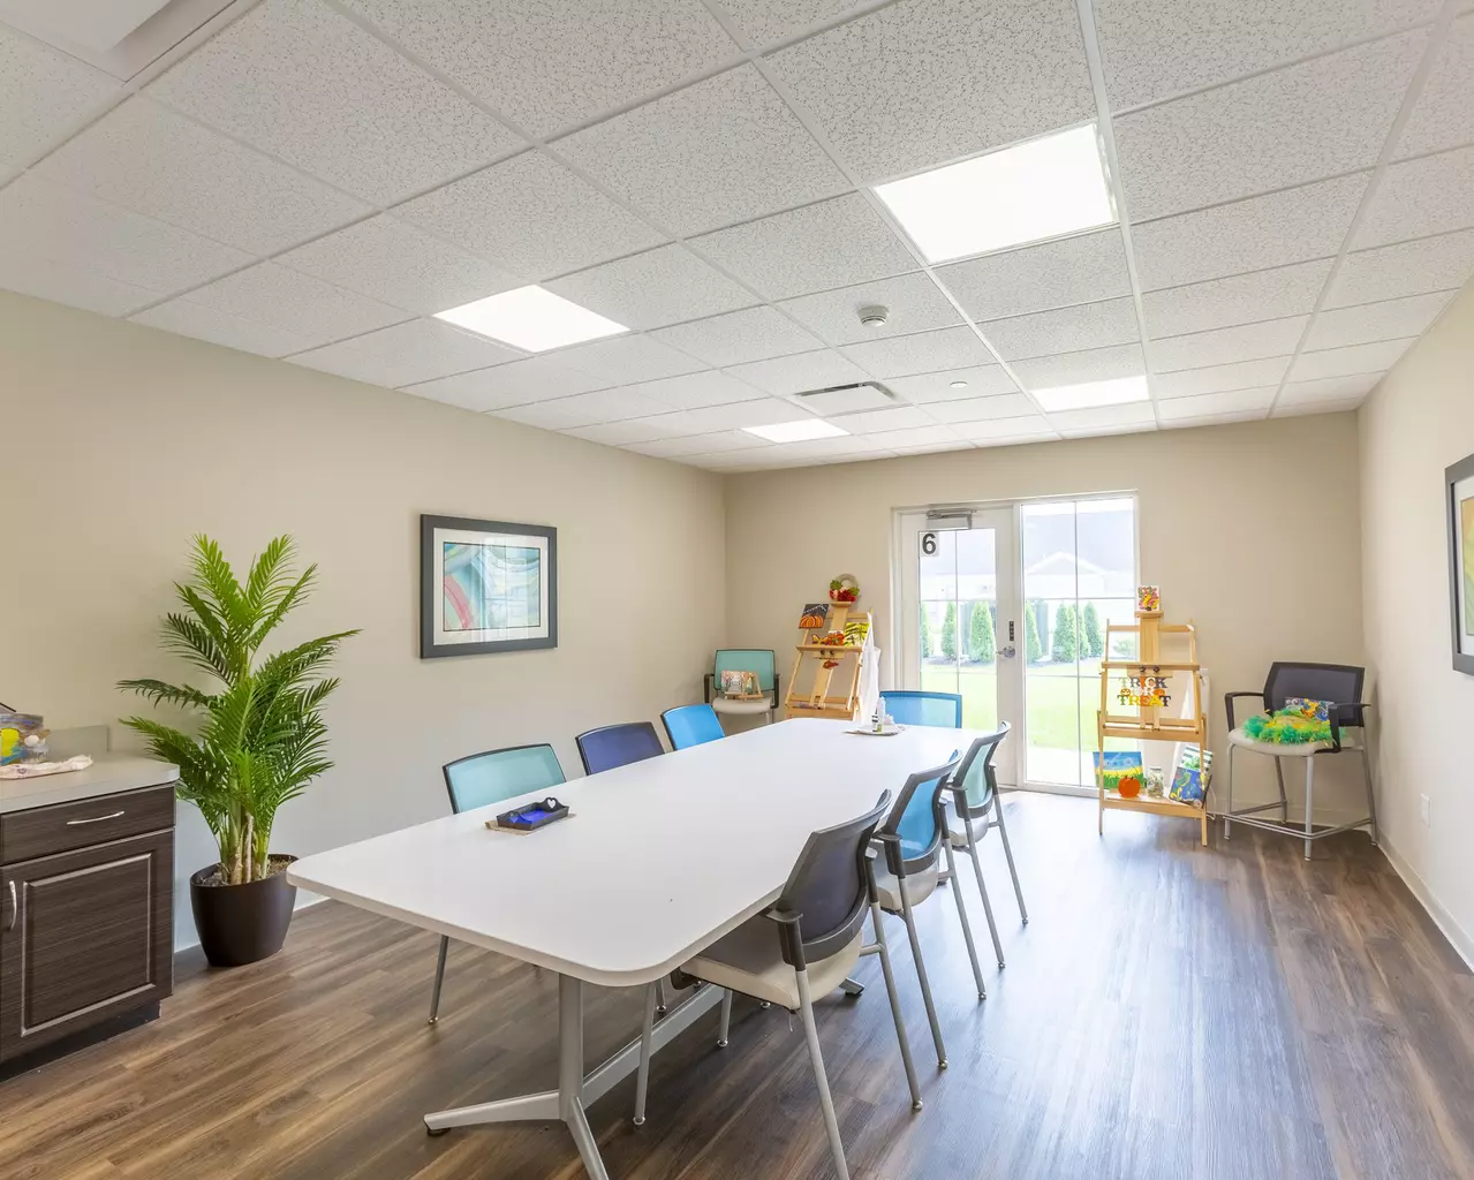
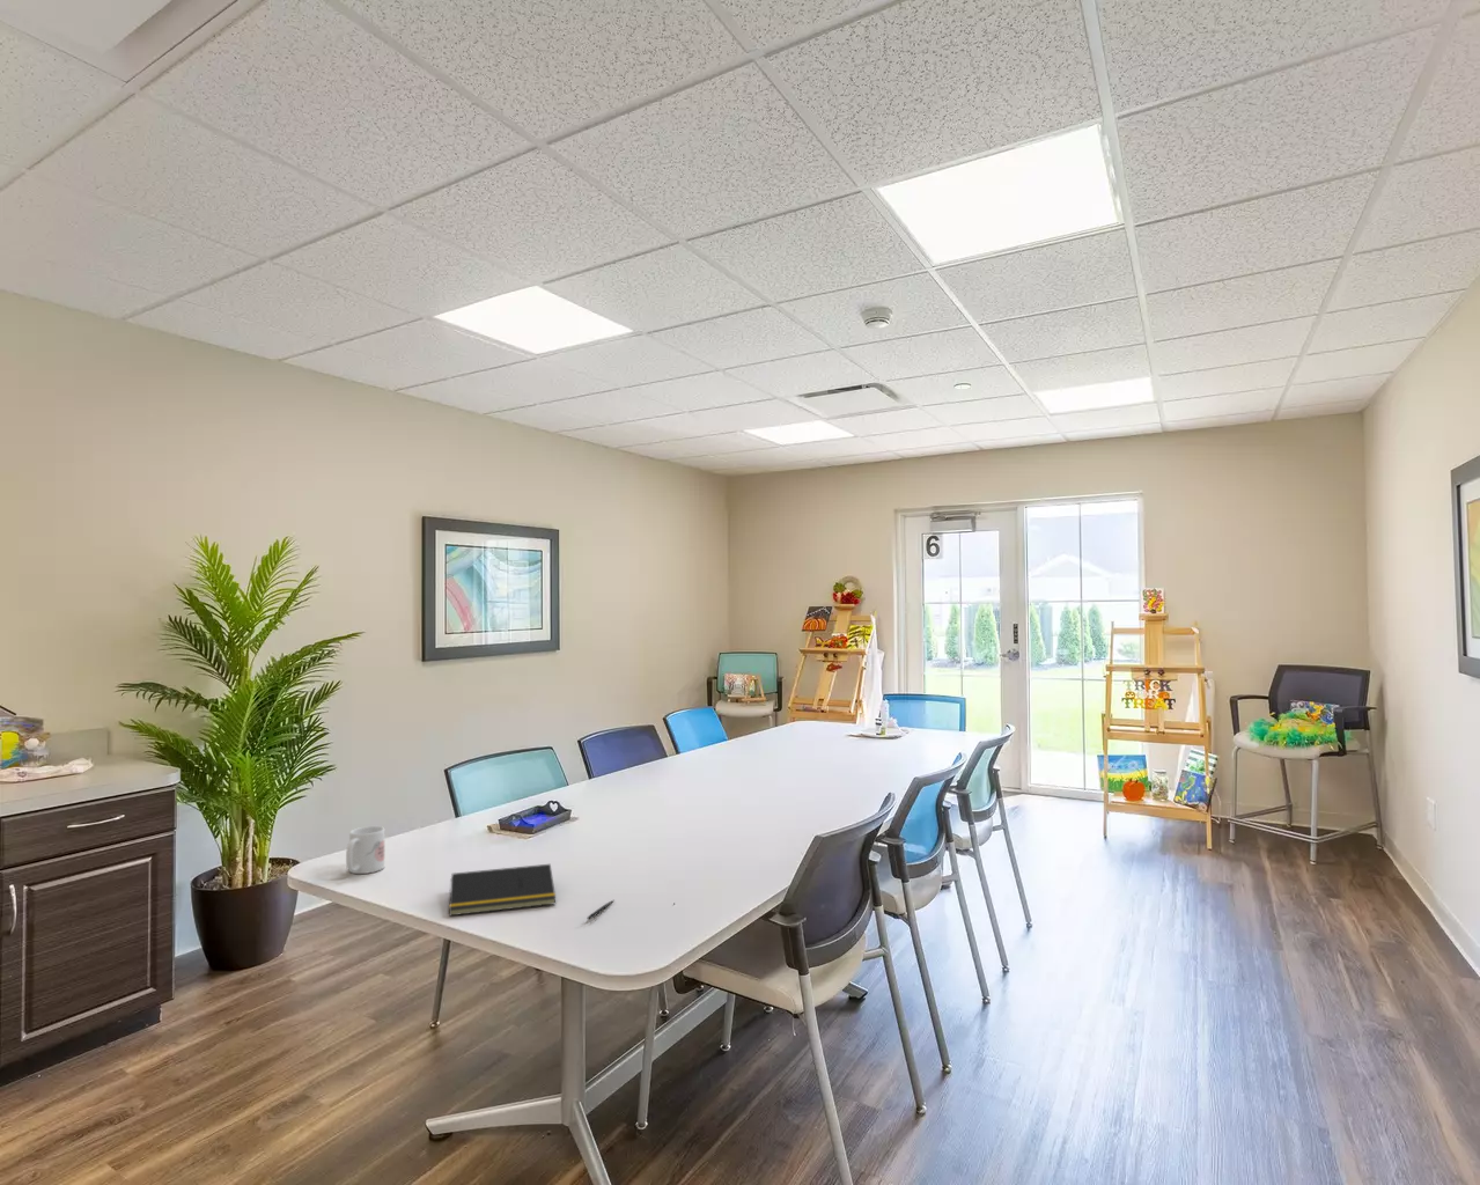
+ notepad [447,863,556,917]
+ mug [345,825,386,875]
+ pen [586,900,614,921]
